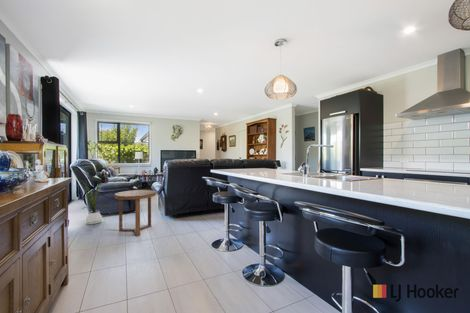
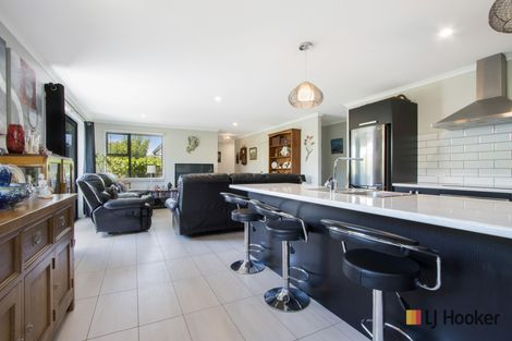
- side table [114,189,157,237]
- house plant [78,179,109,225]
